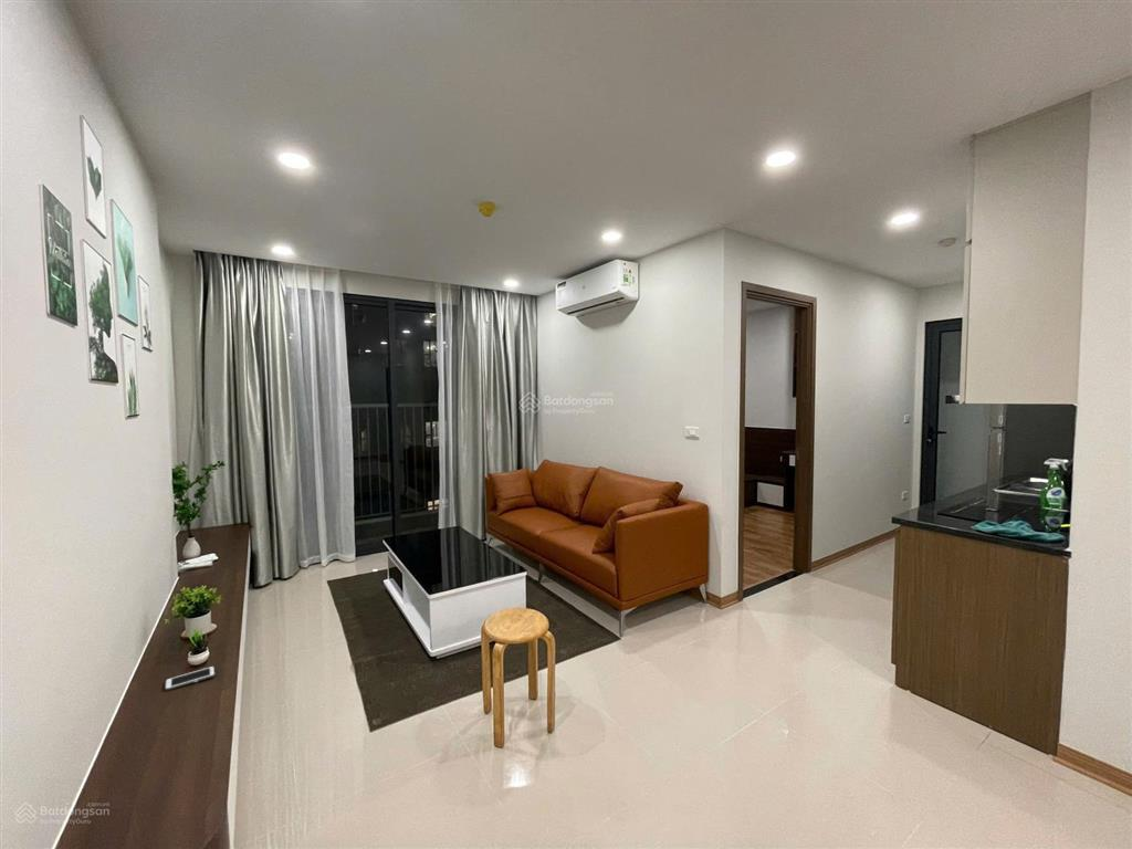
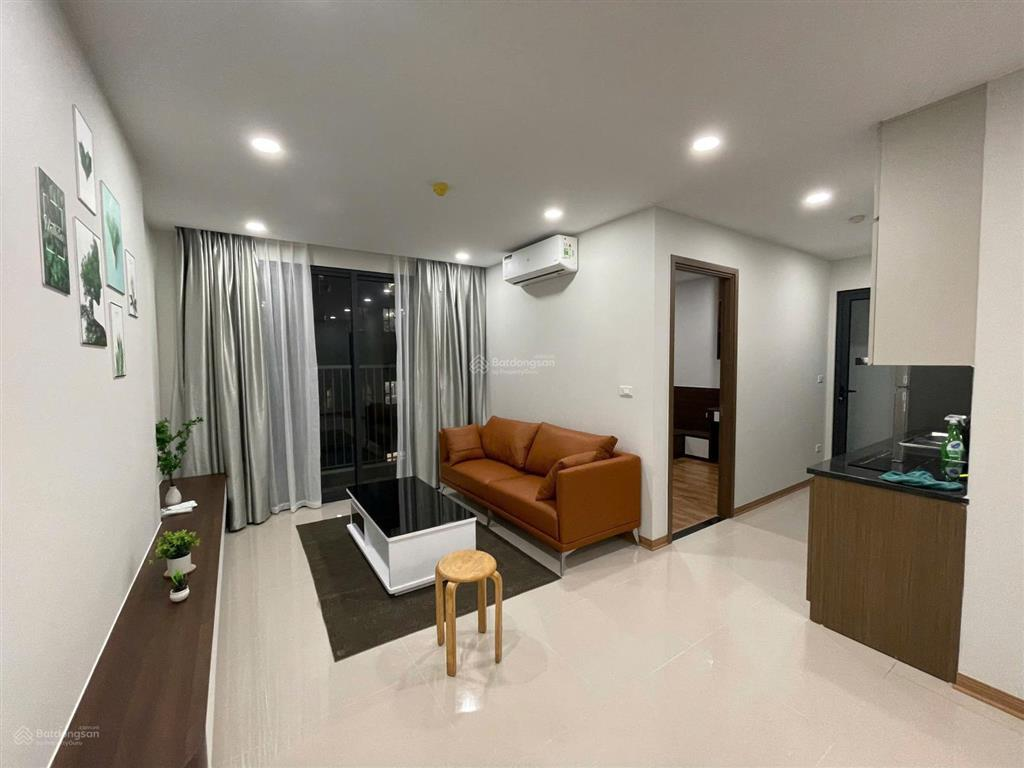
- cell phone [164,665,217,692]
